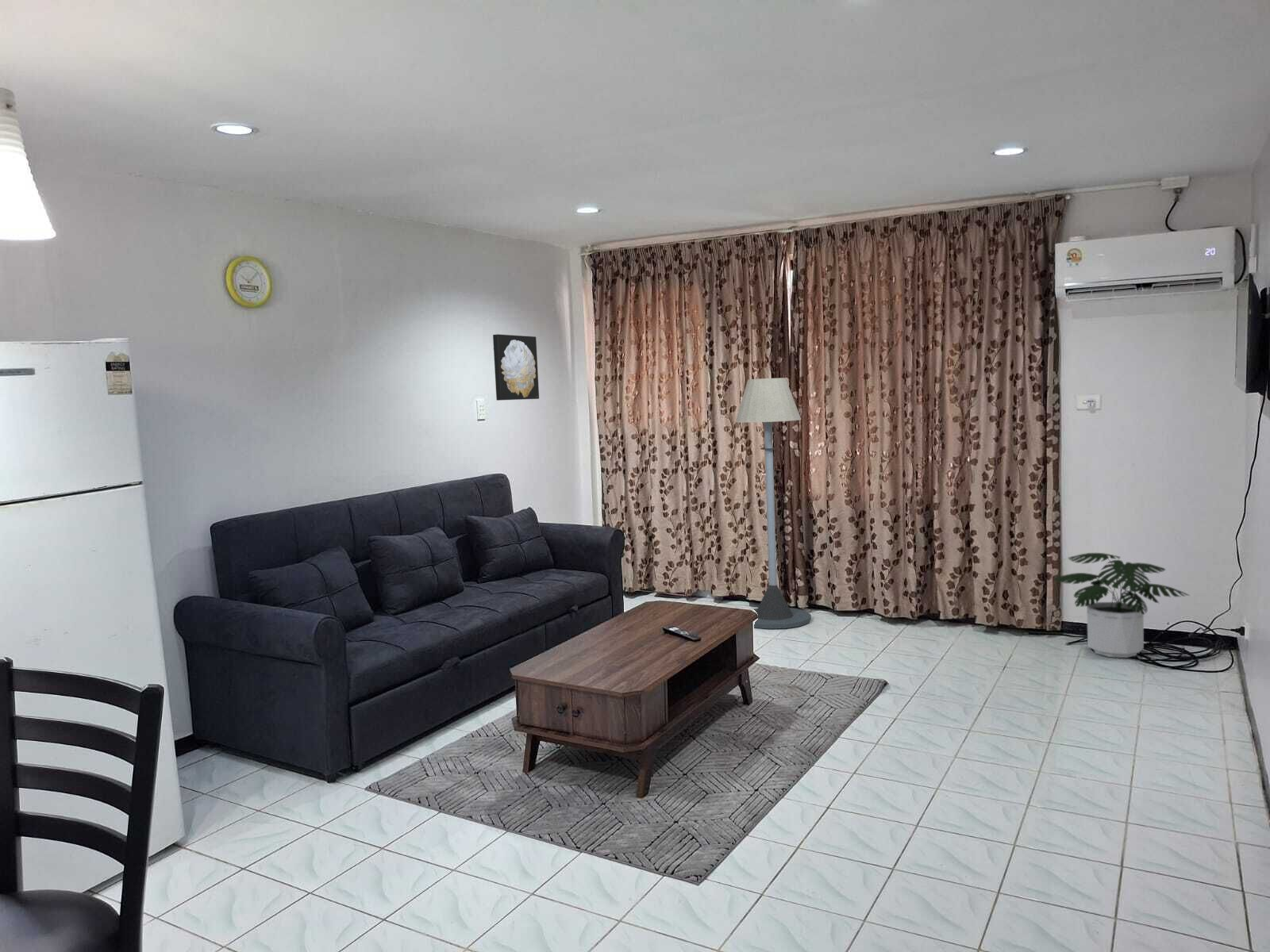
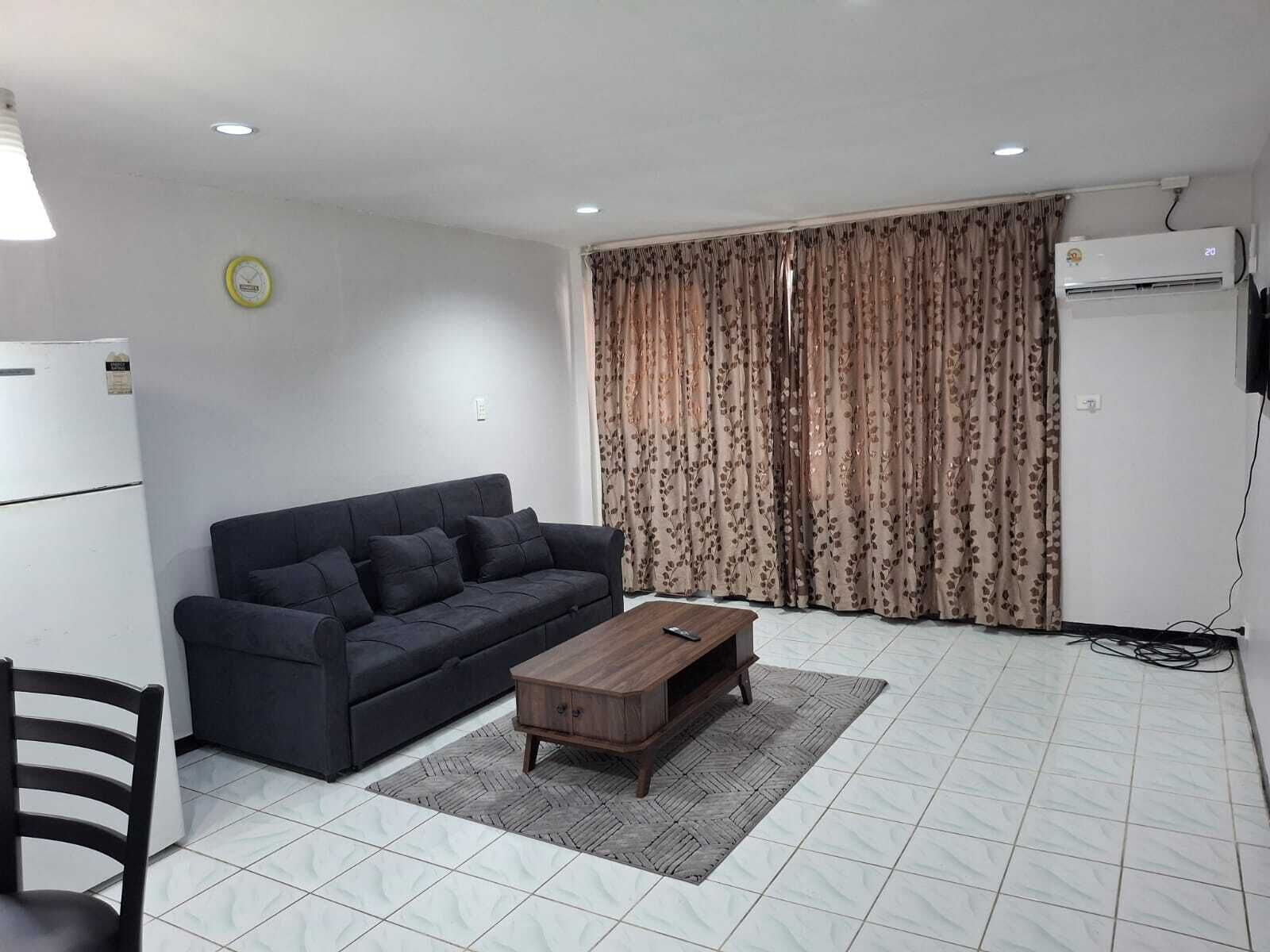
- potted plant [1053,552,1191,658]
- floor lamp [734,377,812,629]
- wall art [492,333,540,401]
